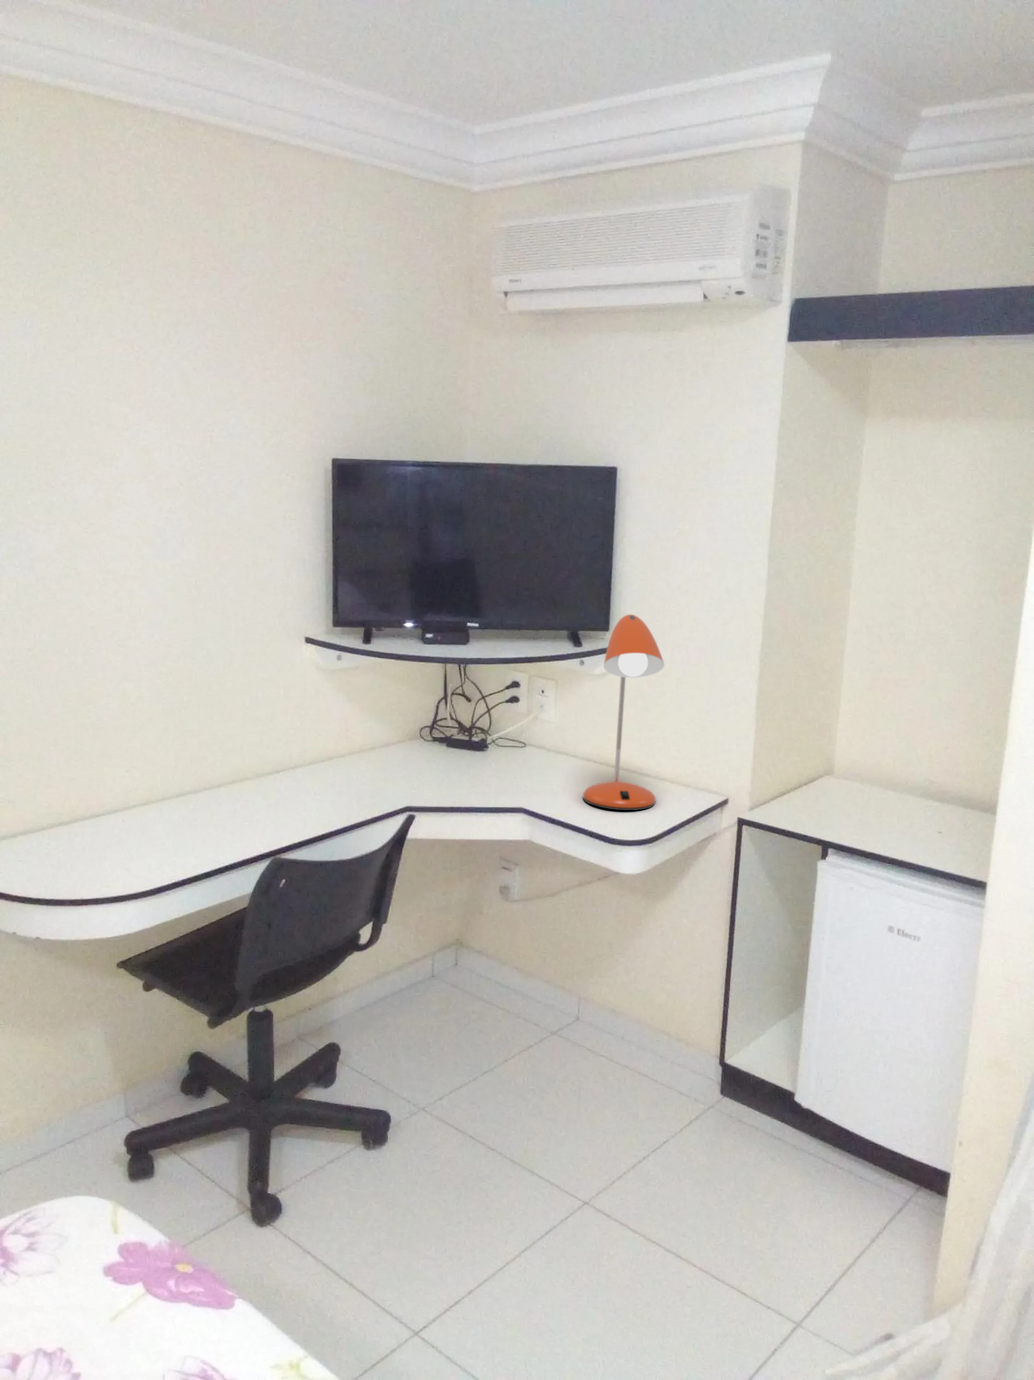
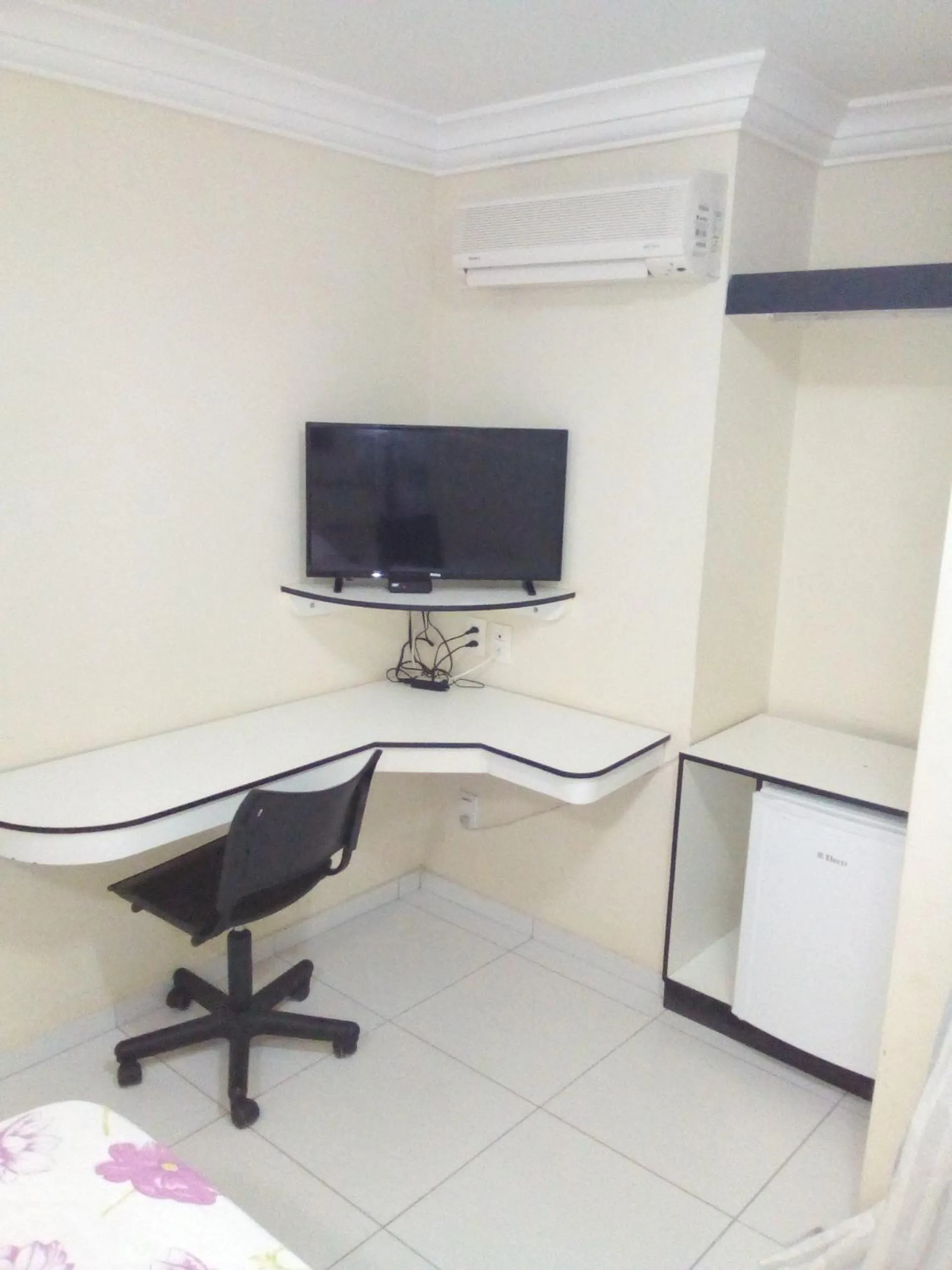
- desk lamp [582,614,665,811]
